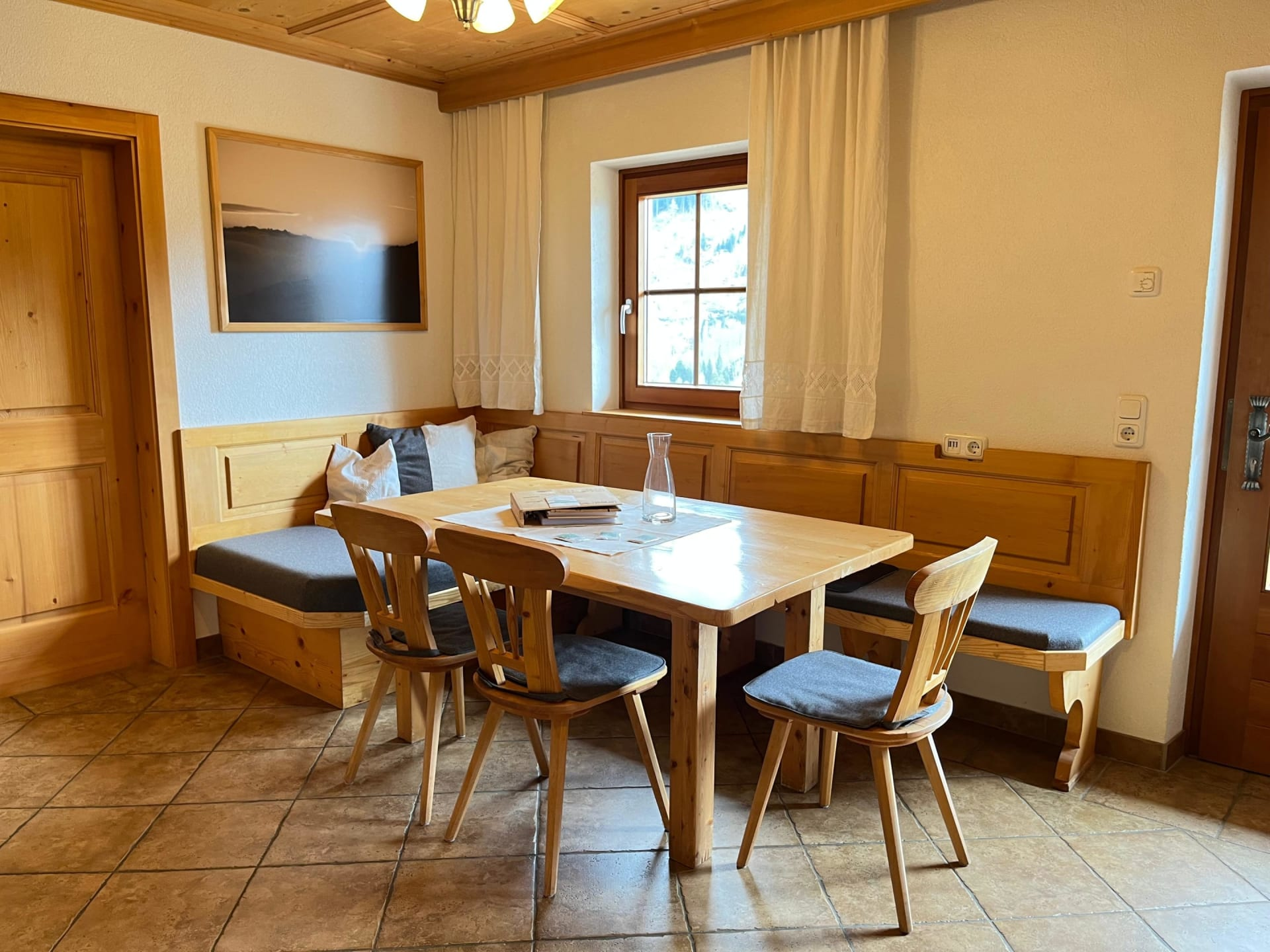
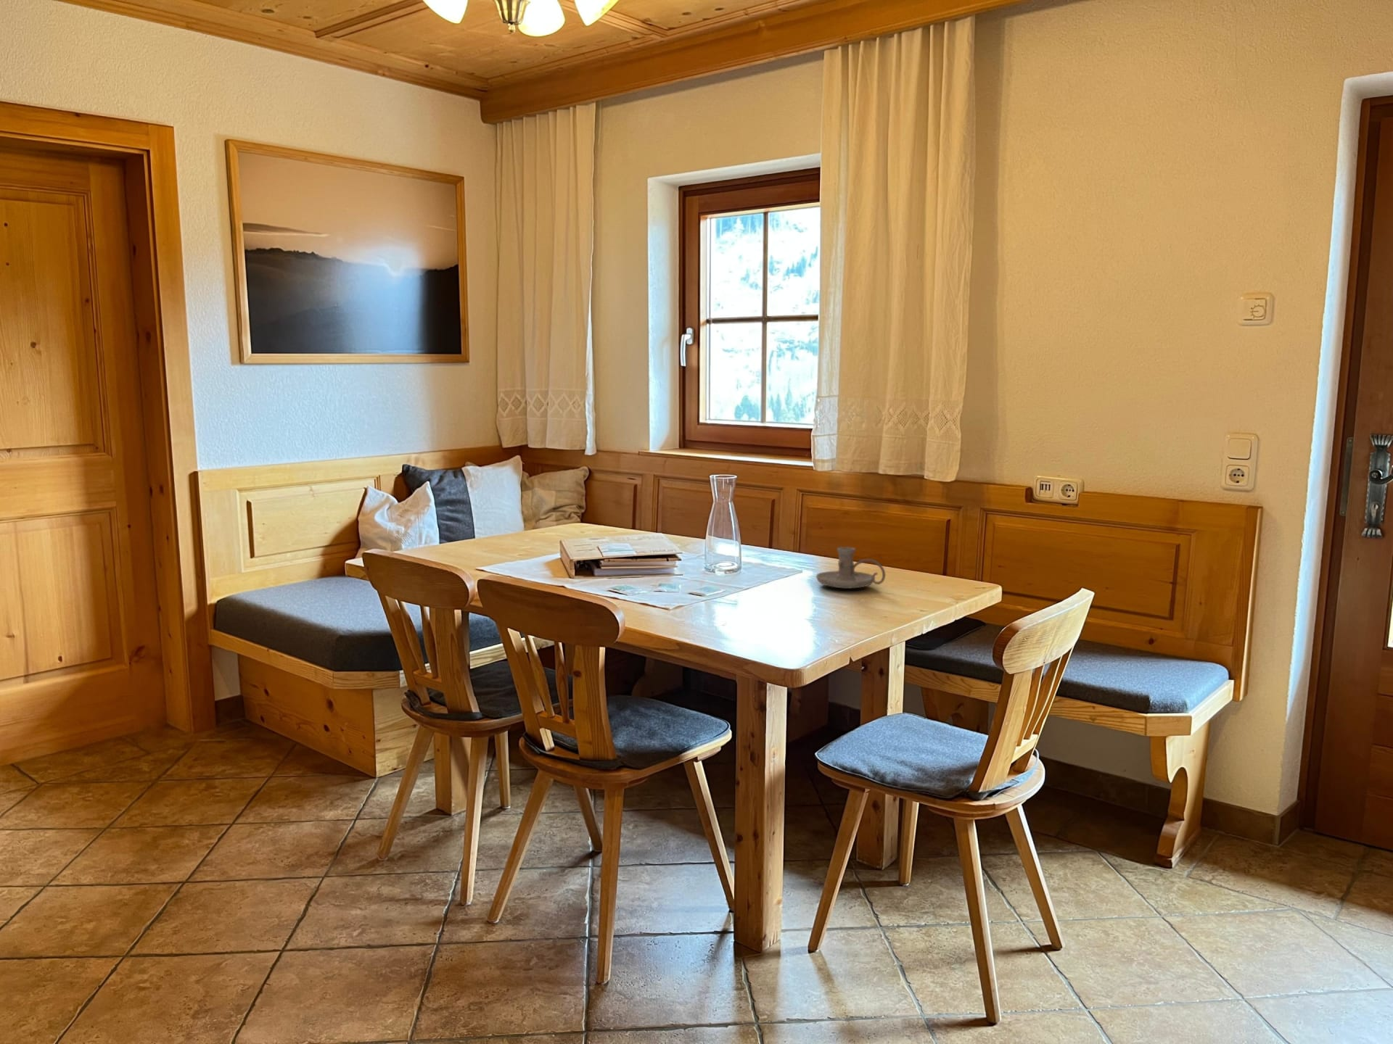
+ candle holder [815,546,886,589]
